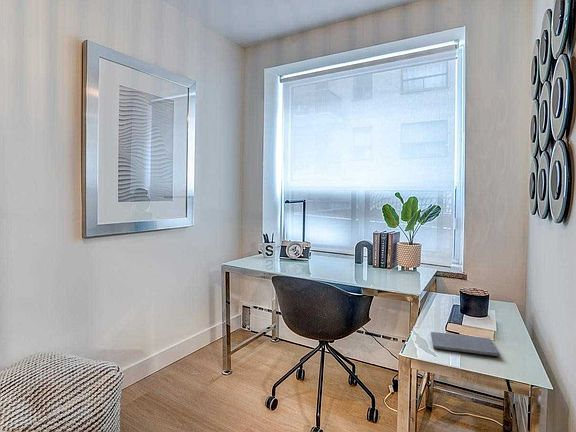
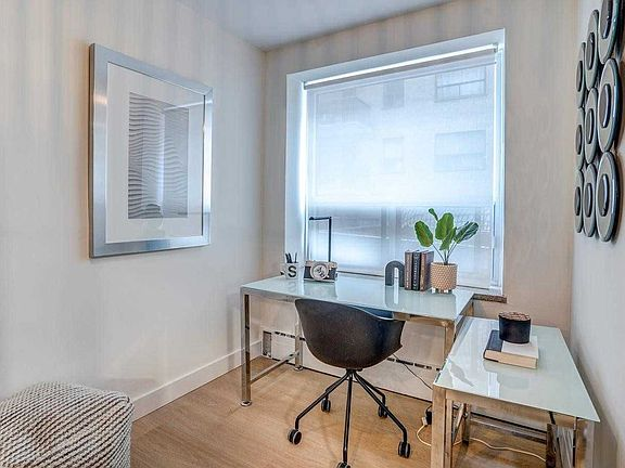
- notepad [430,331,501,357]
